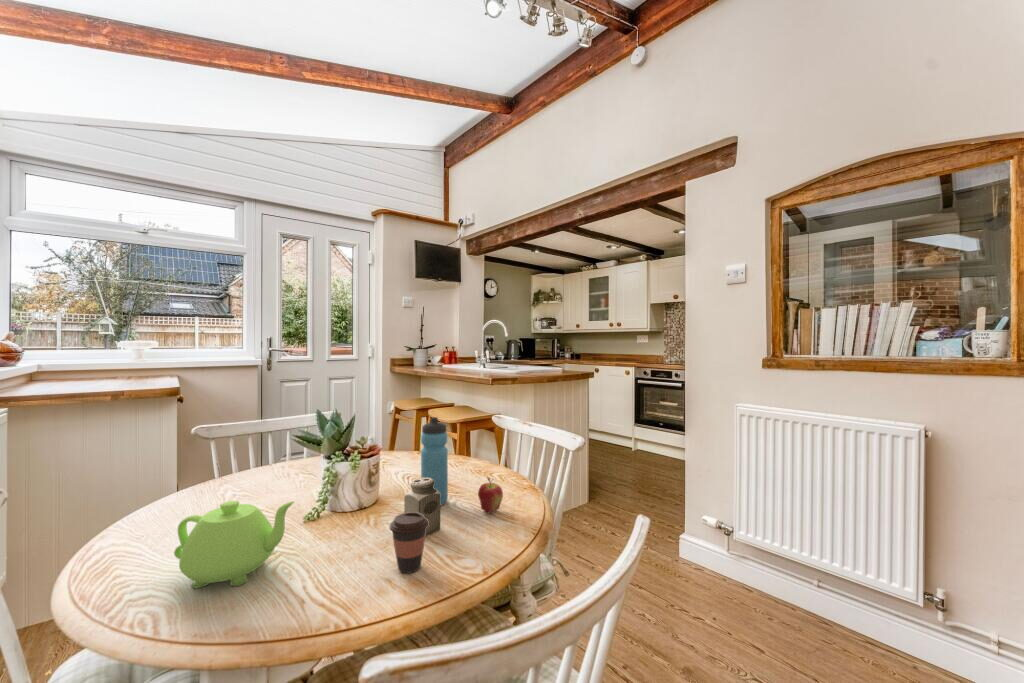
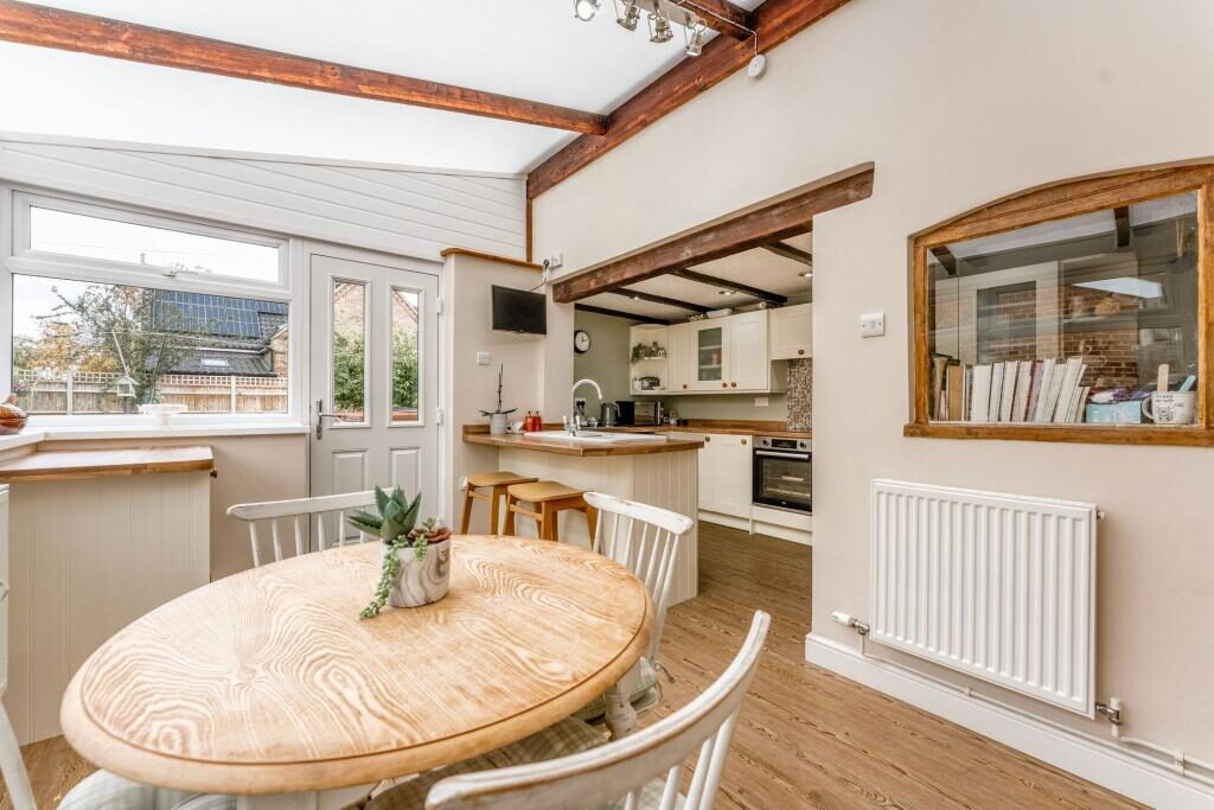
- coffee cup [388,512,429,574]
- salt shaker [403,477,441,536]
- water bottle [420,416,449,507]
- teapot [173,500,296,589]
- fruit [477,476,504,514]
